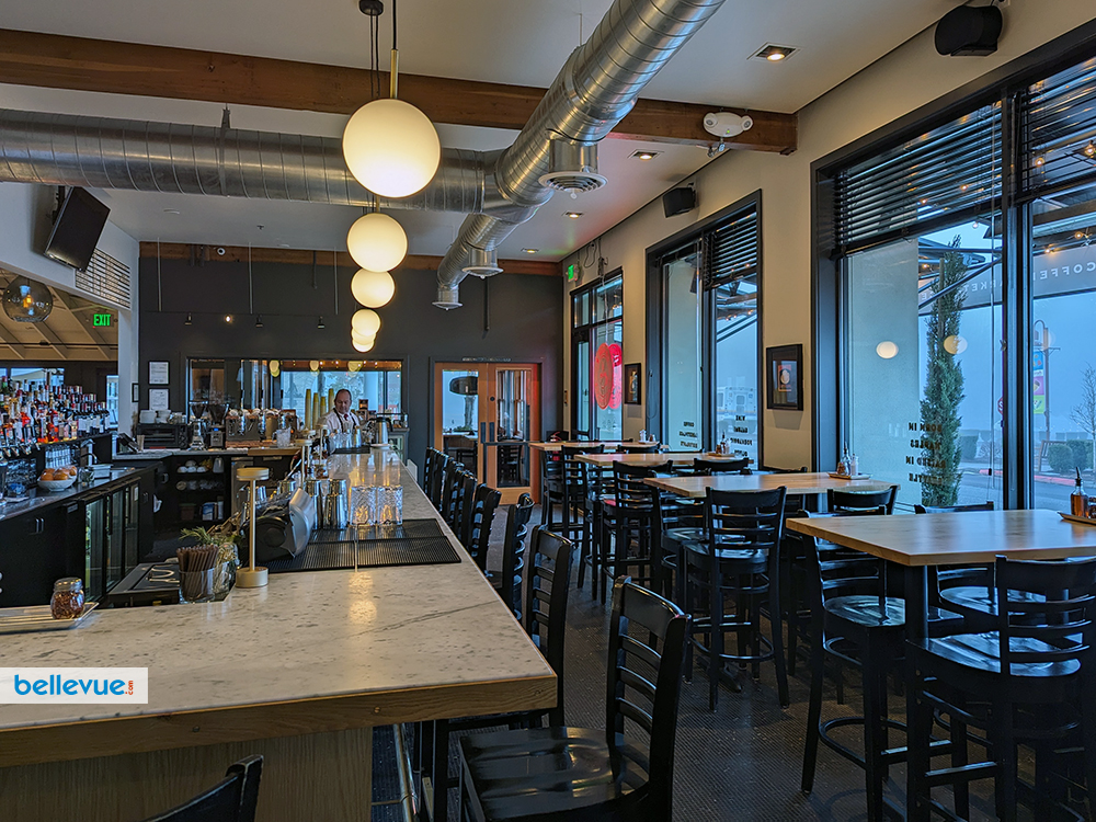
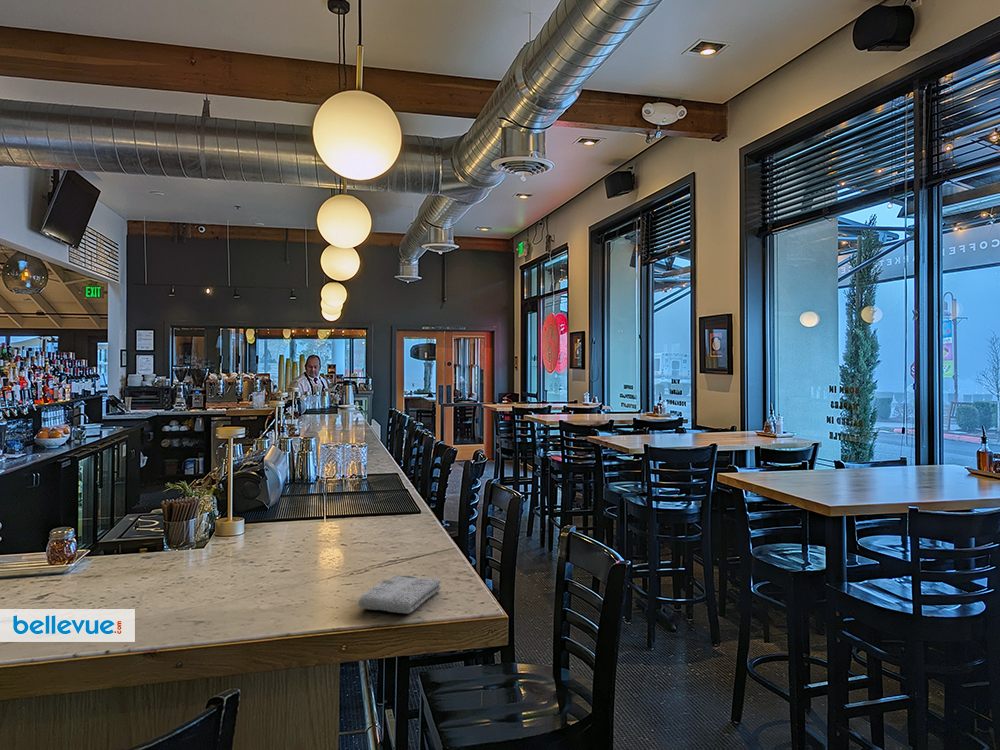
+ washcloth [358,574,442,615]
